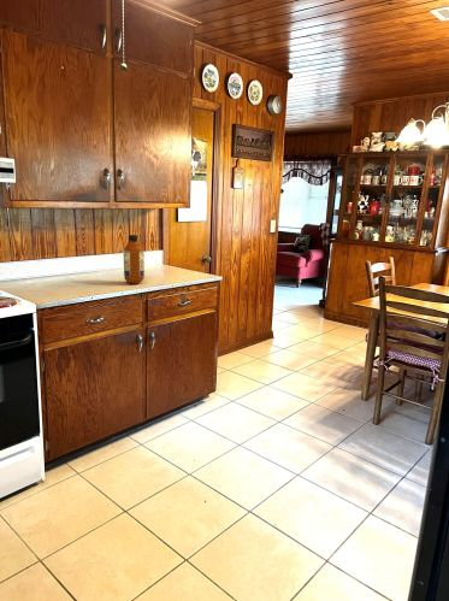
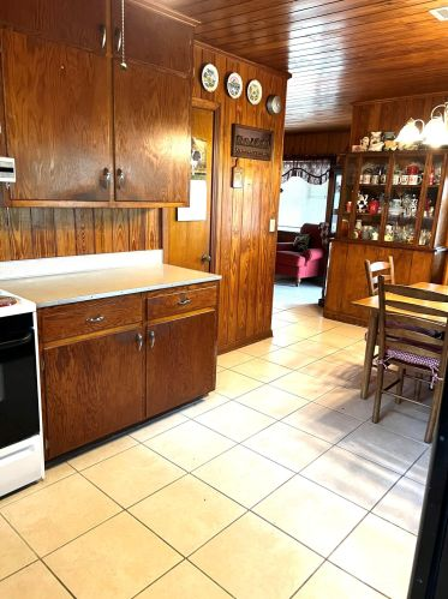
- bottle [123,234,146,284]
